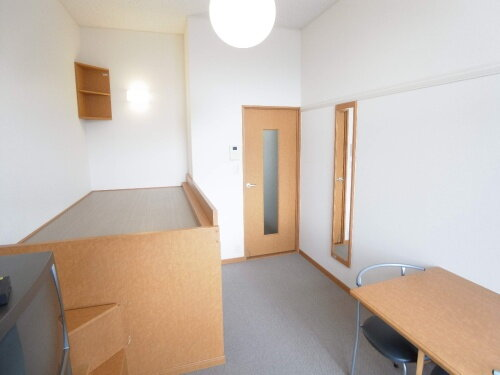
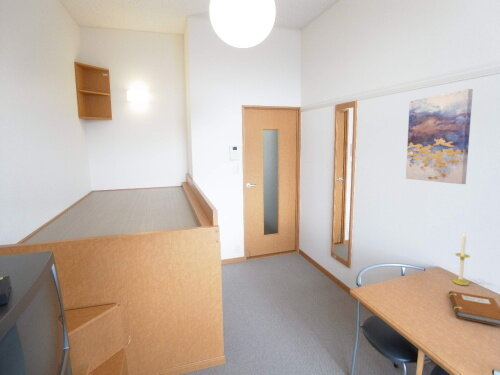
+ notebook [448,290,500,327]
+ candle [451,232,471,286]
+ wall art [405,88,474,185]
